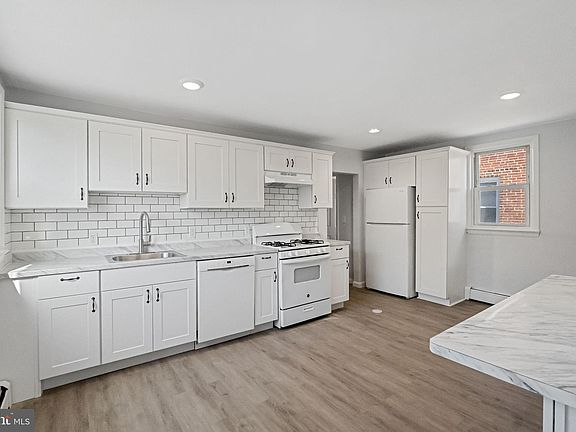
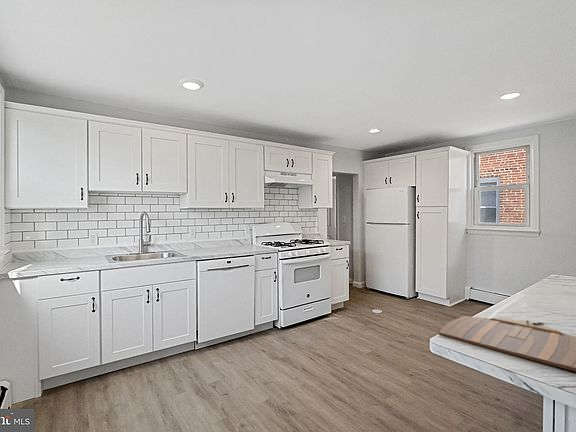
+ cutting board [438,315,576,372]
